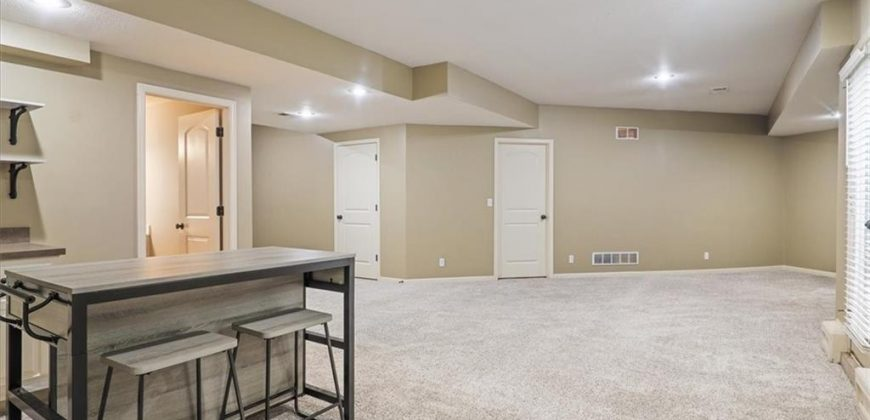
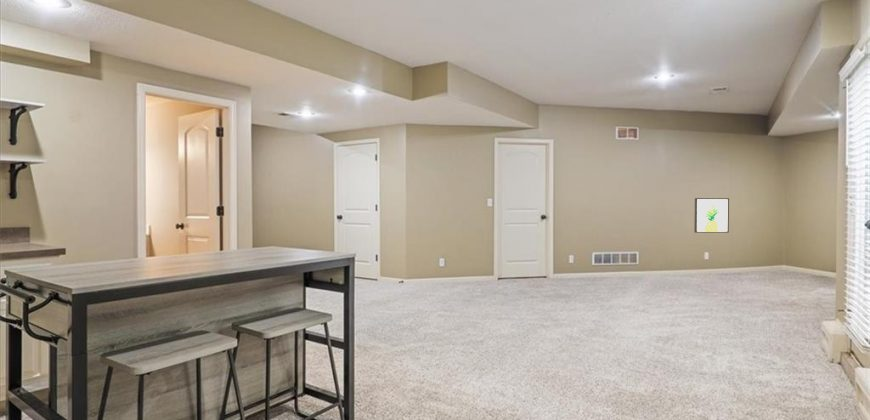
+ wall art [693,197,730,234]
